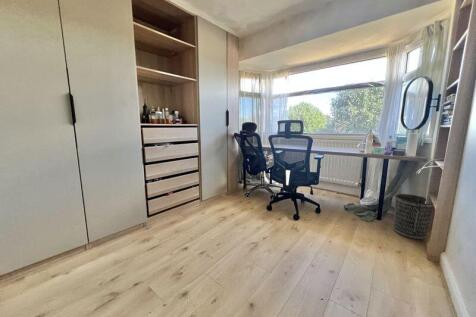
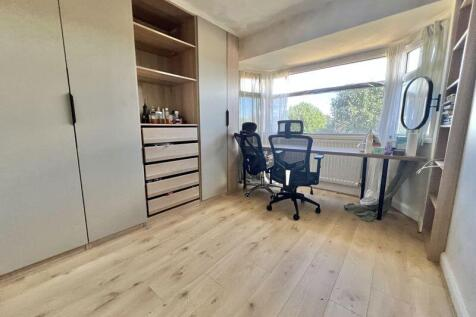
- wastebasket [393,193,435,241]
